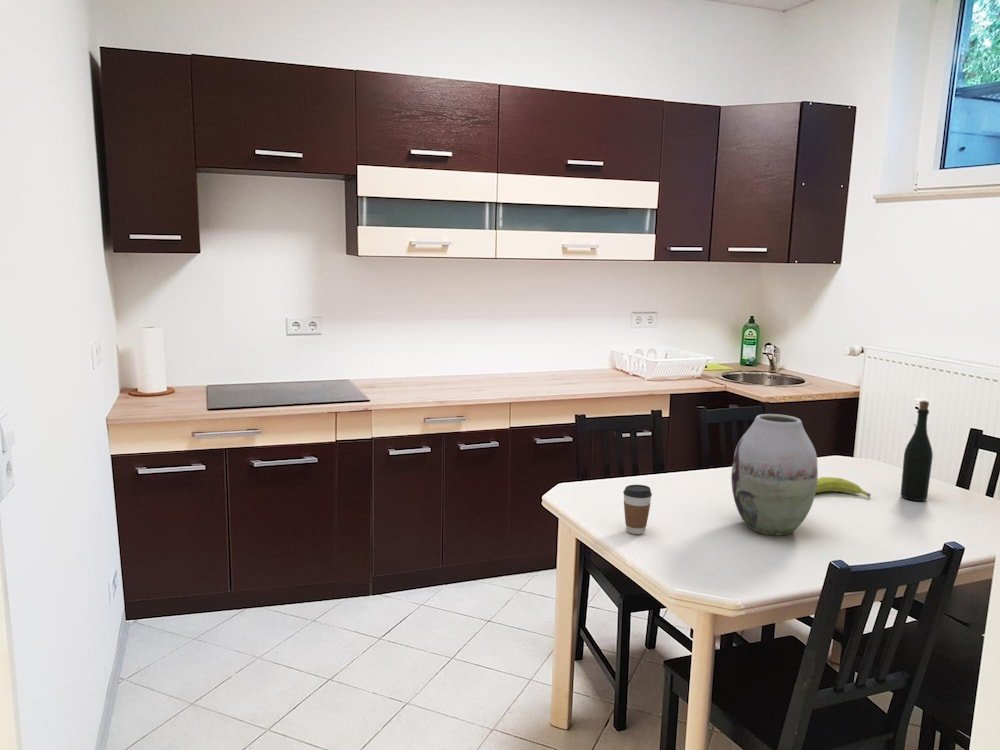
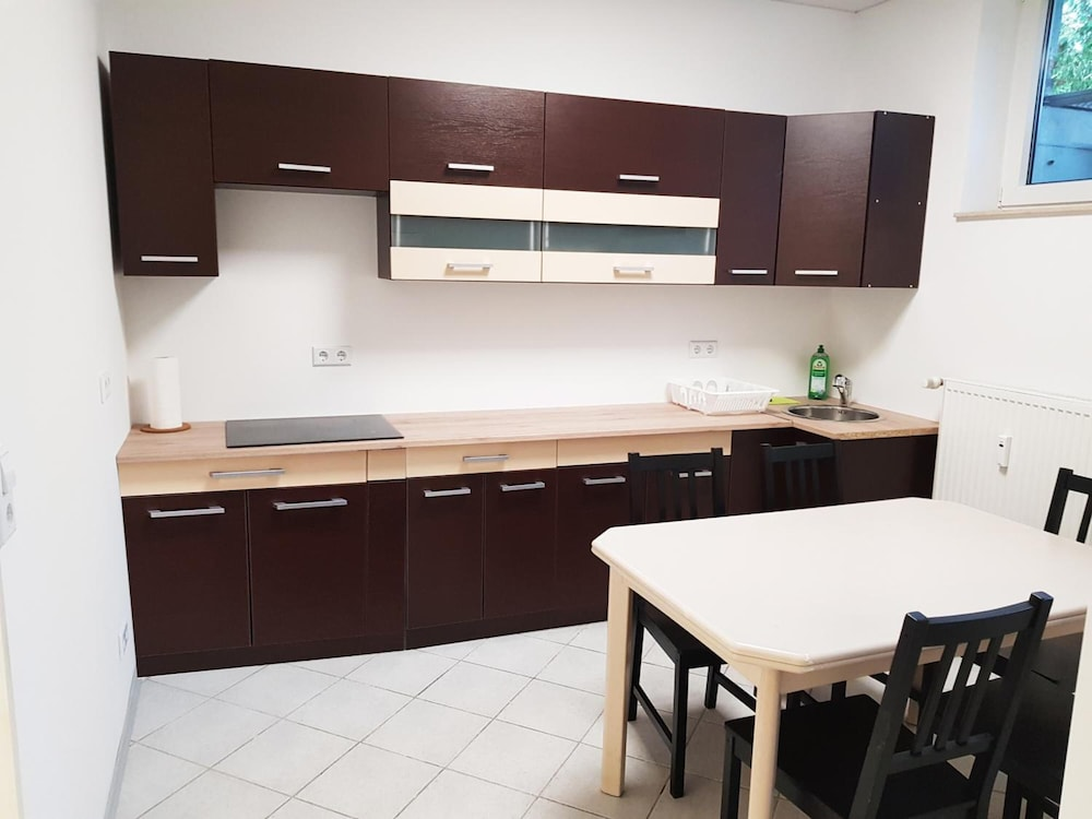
- vase [730,413,819,537]
- bottle [900,400,934,502]
- fruit [815,476,872,499]
- coffee cup [622,484,653,535]
